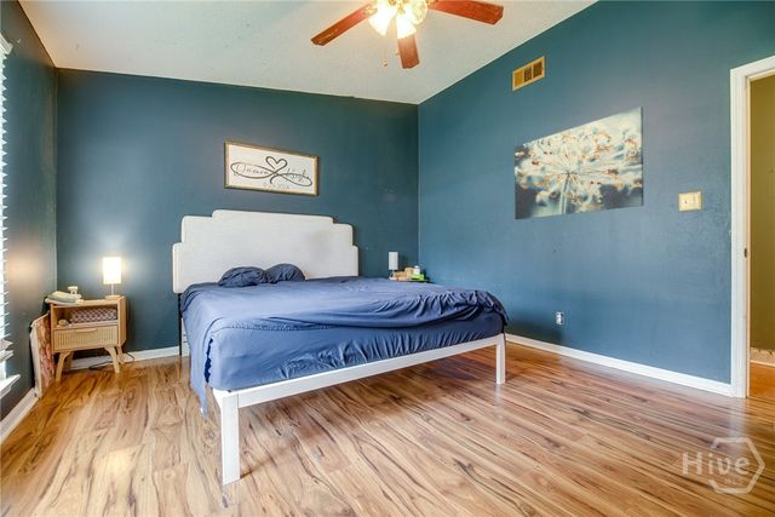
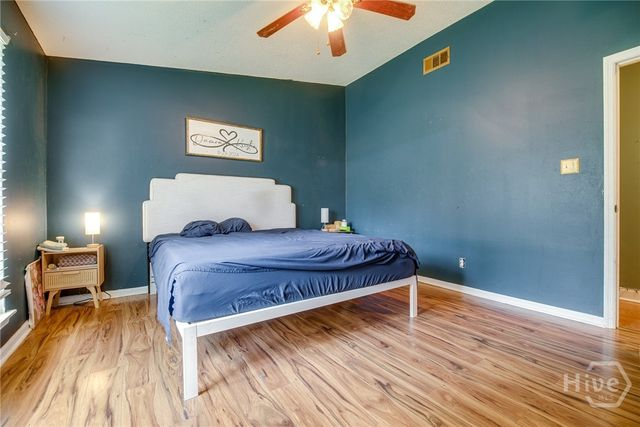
- wall art [513,105,644,220]
